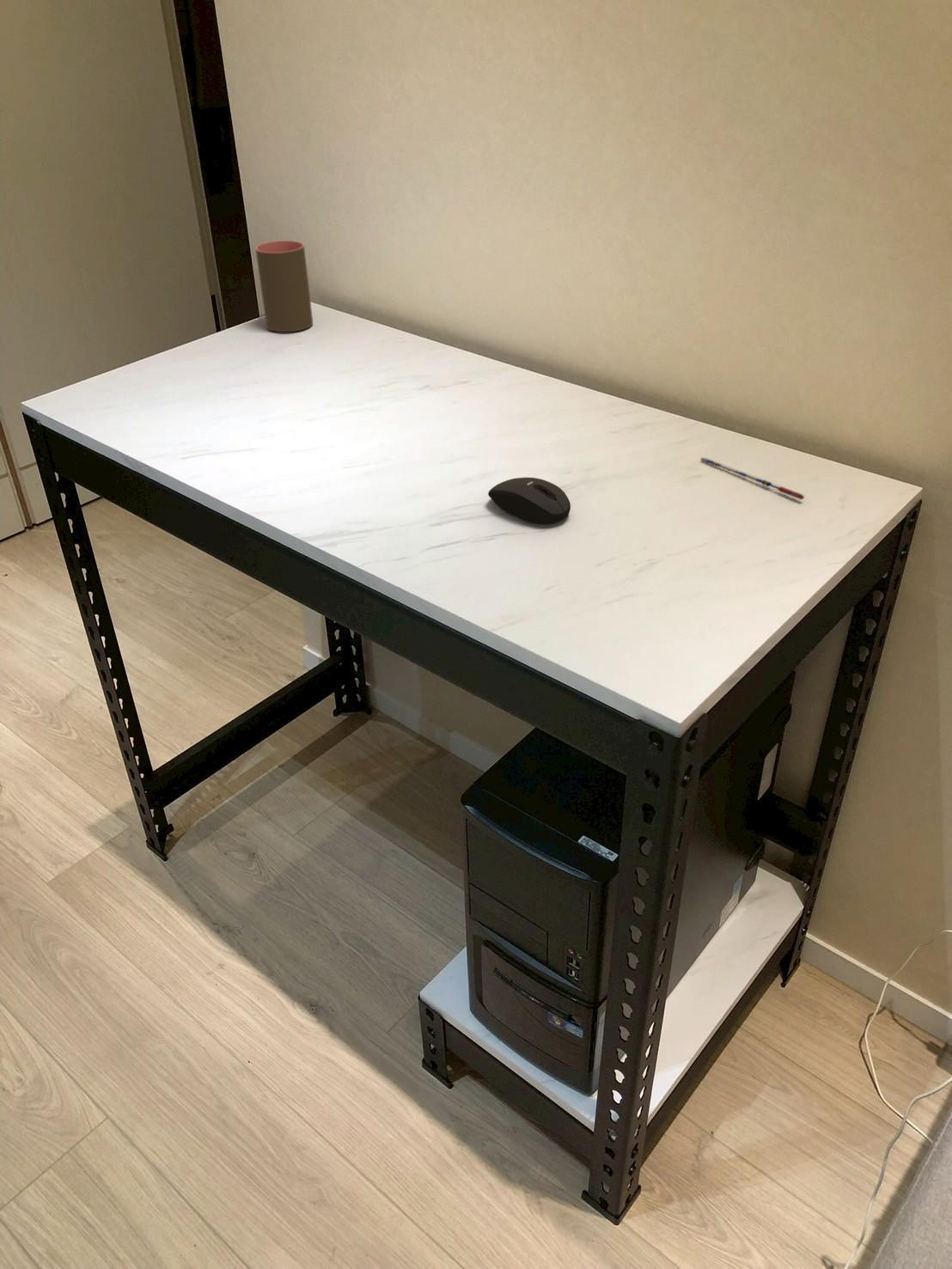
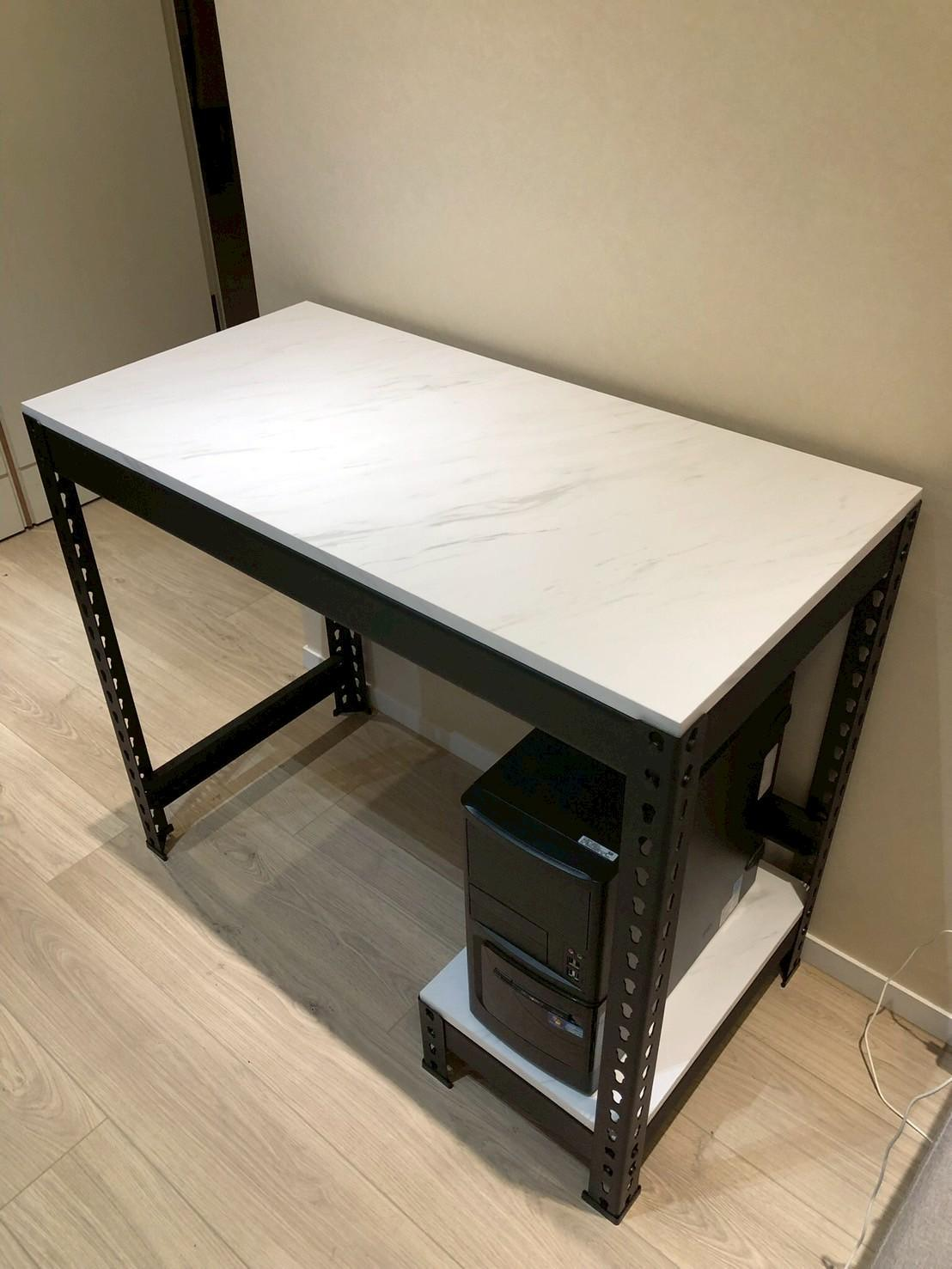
- pen [699,456,806,501]
- mouse [487,477,571,525]
- cup [254,240,314,333]
